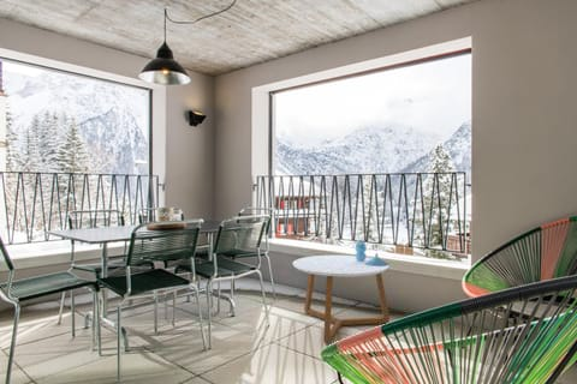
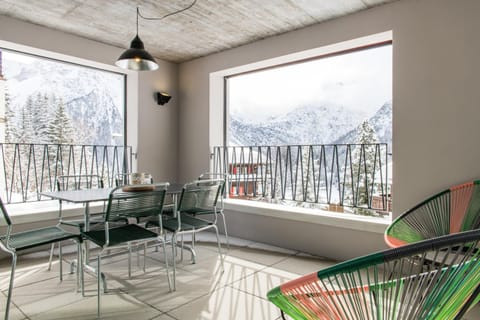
- decorative container [353,239,391,266]
- coffee table [292,254,391,344]
